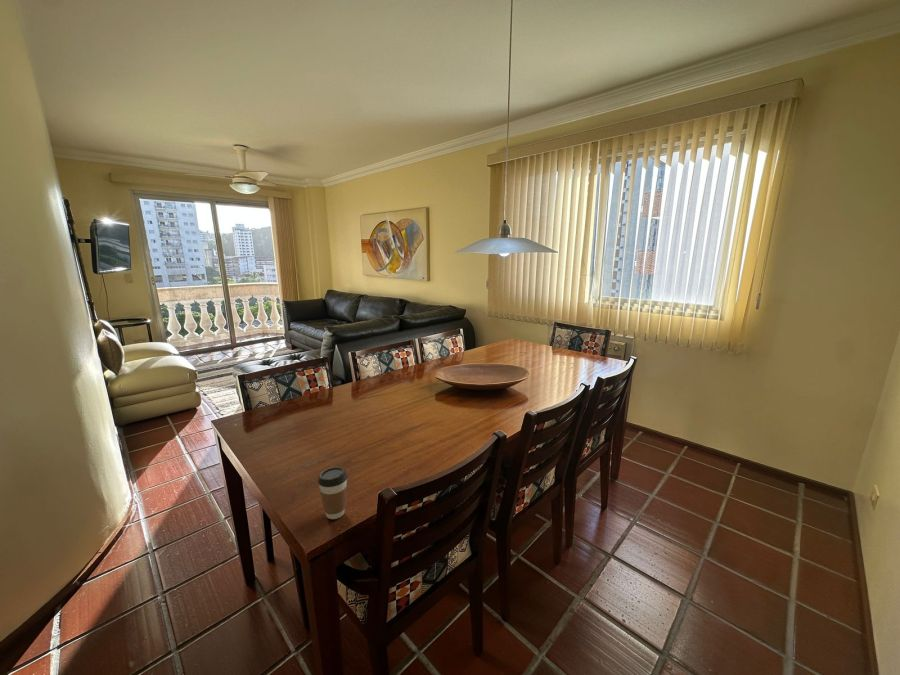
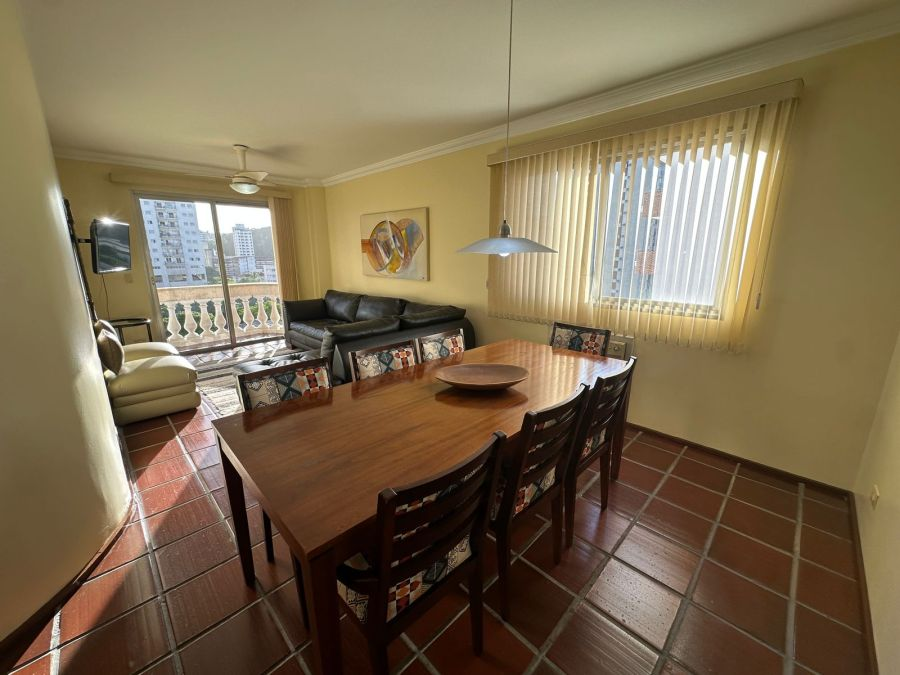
- coffee cup [317,466,348,520]
